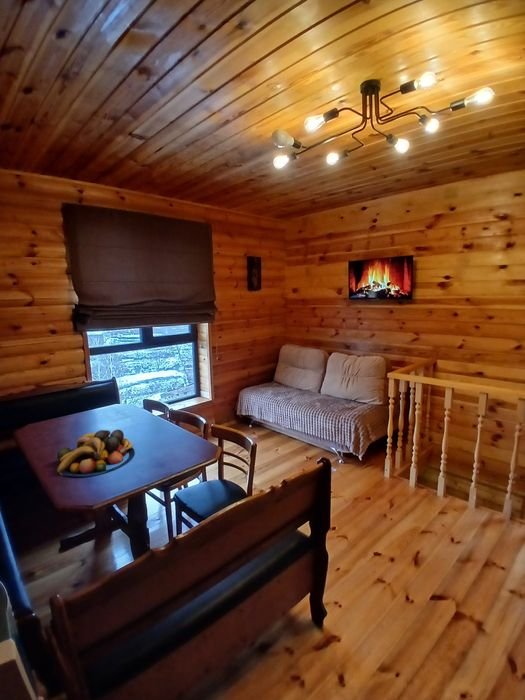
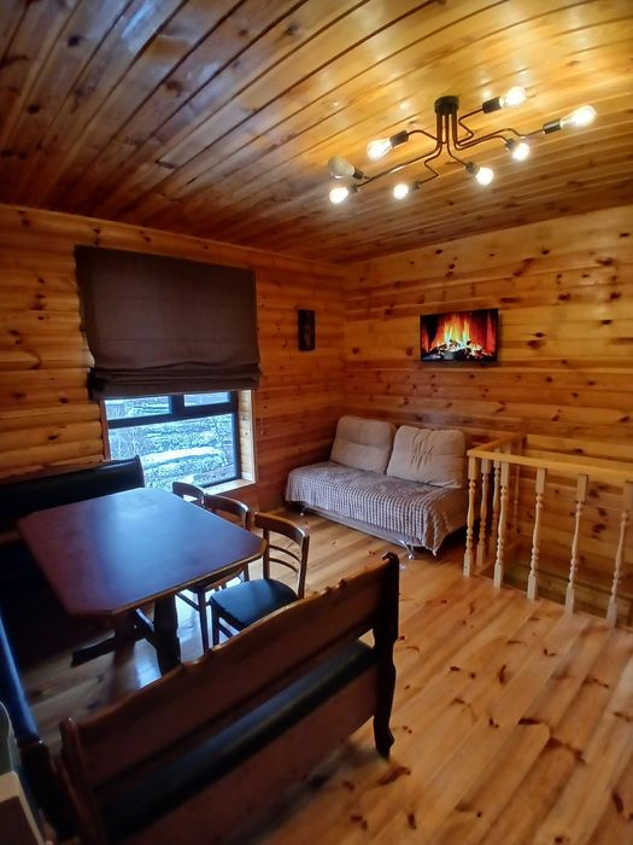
- fruit bowl [56,429,136,478]
